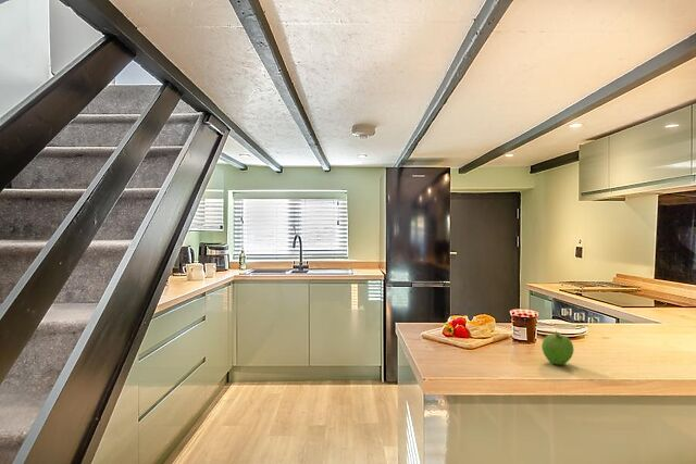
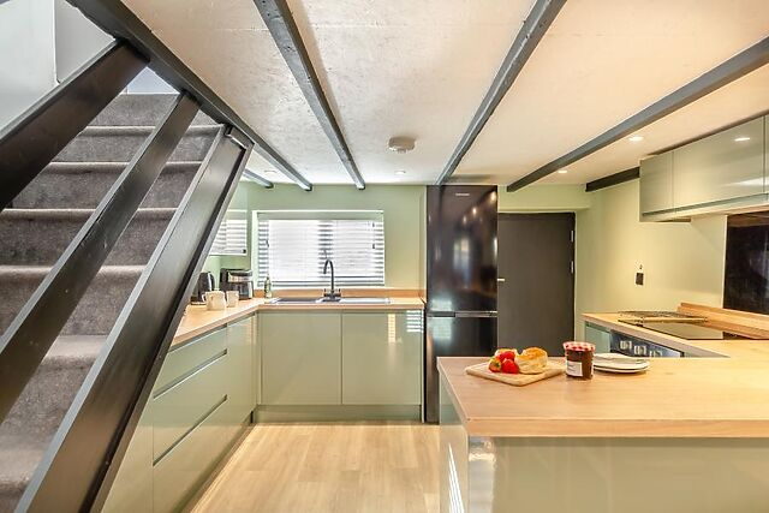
- fruit [540,330,574,365]
